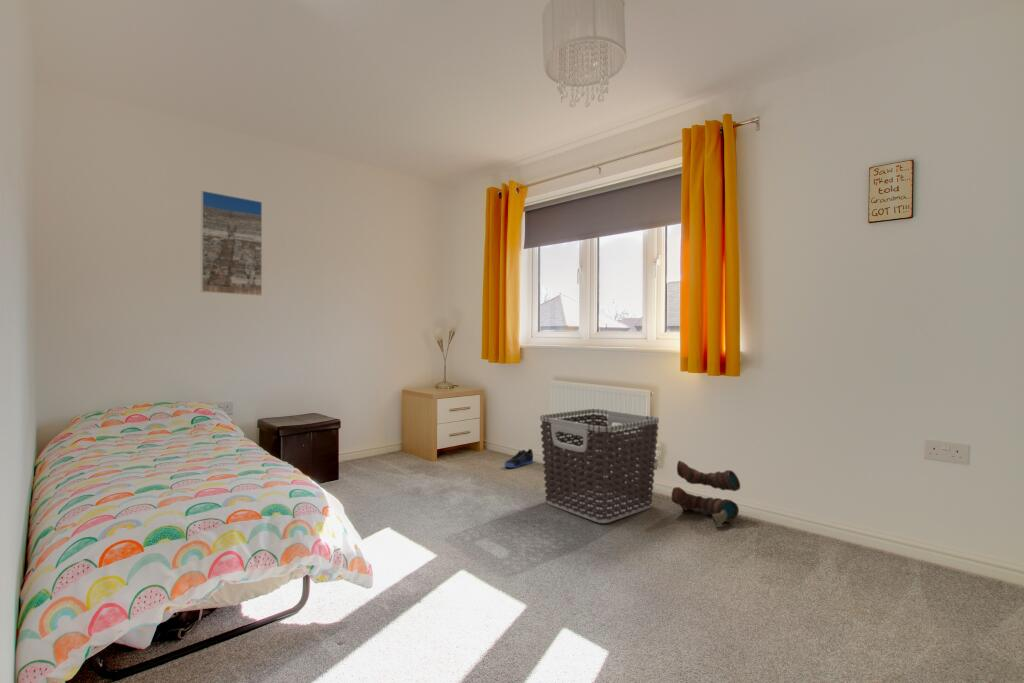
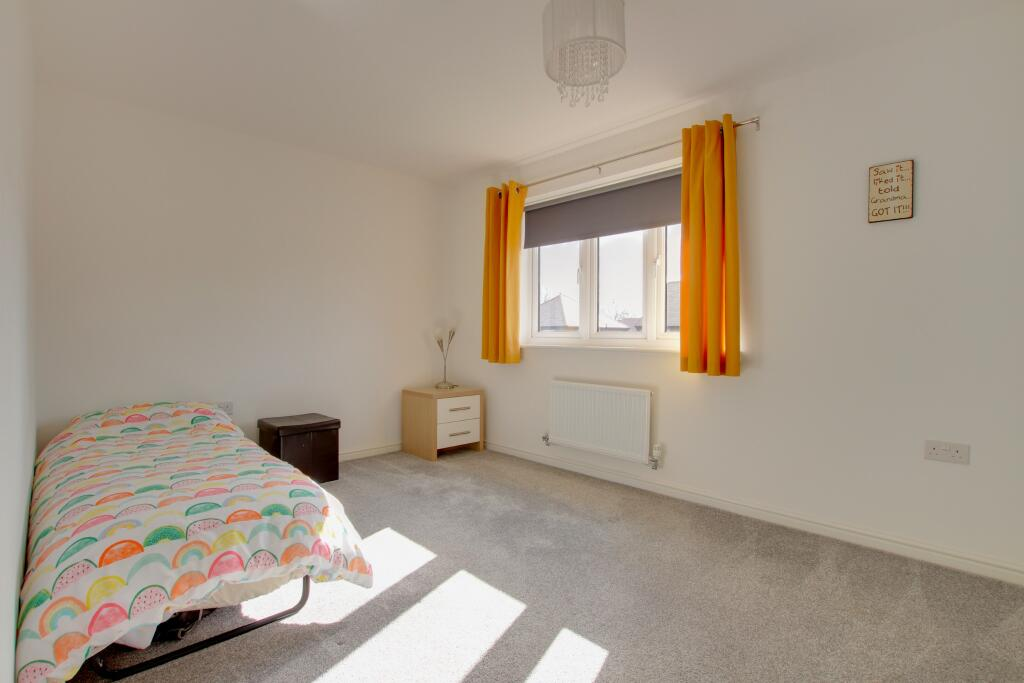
- clothes hamper [539,408,660,524]
- boots [671,460,741,528]
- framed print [200,190,263,297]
- sneaker [504,448,534,469]
